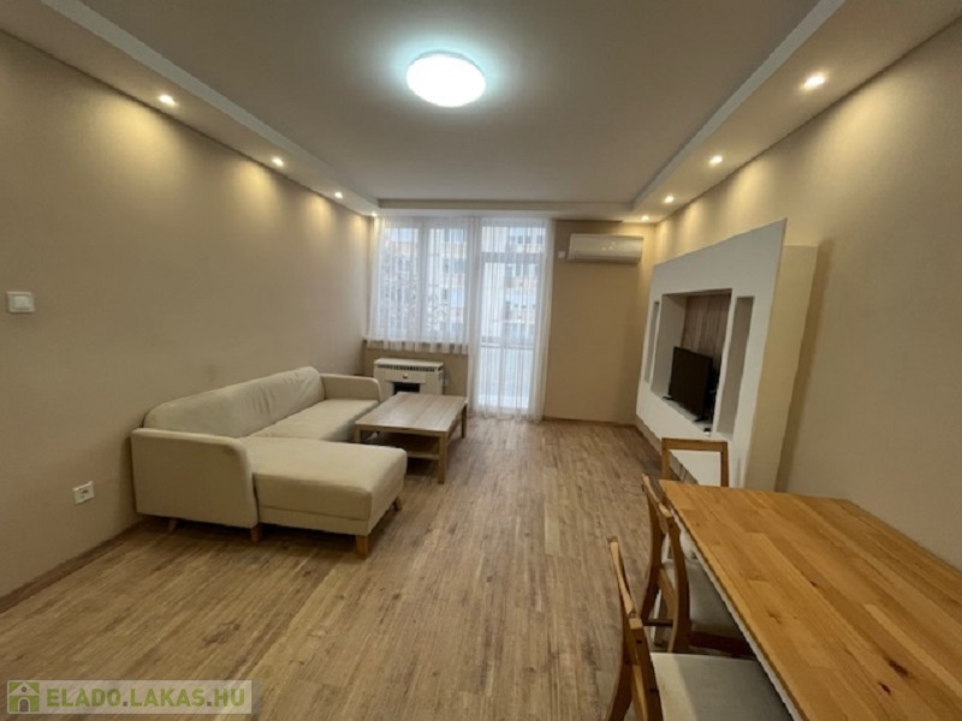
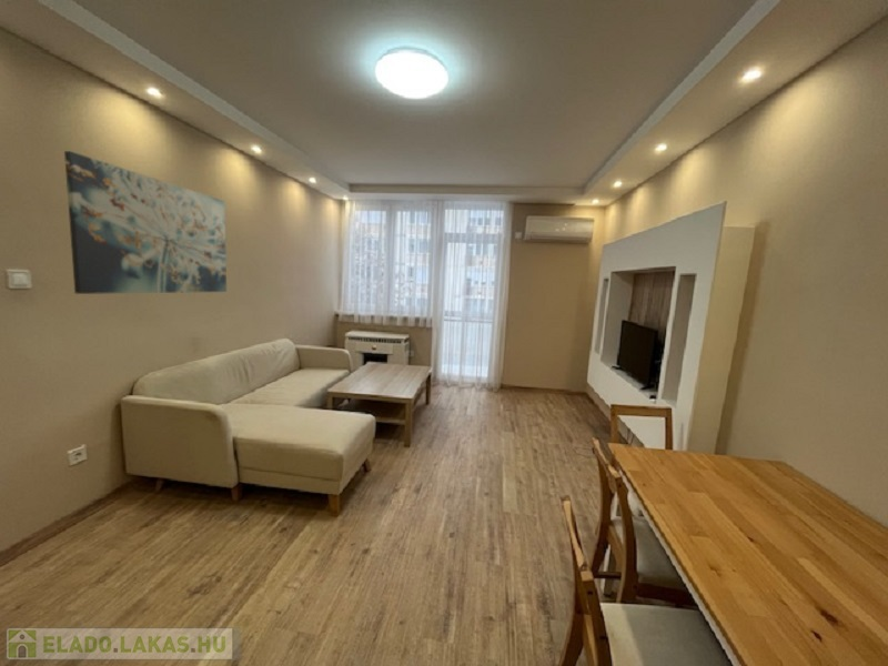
+ wall art [63,150,228,295]
